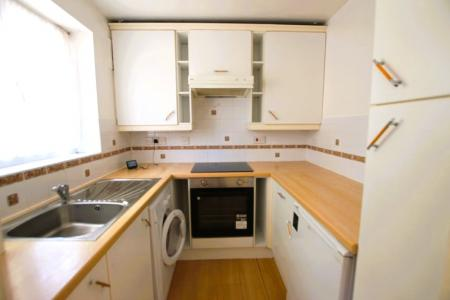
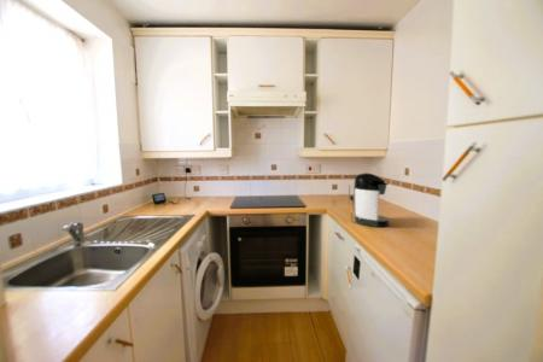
+ coffee maker [348,171,390,228]
